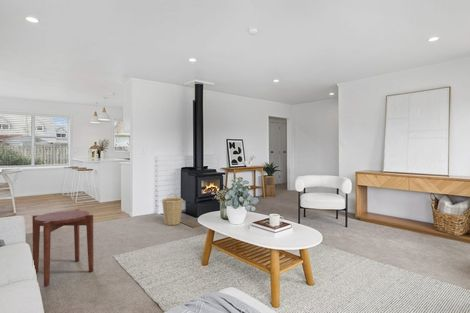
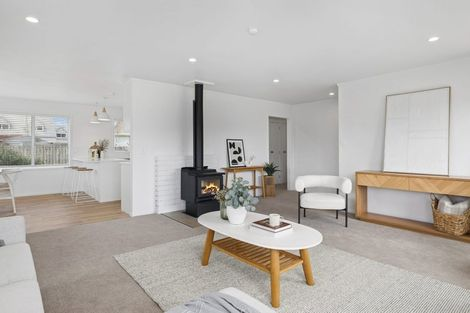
- basket [161,193,184,226]
- side table [31,208,94,288]
